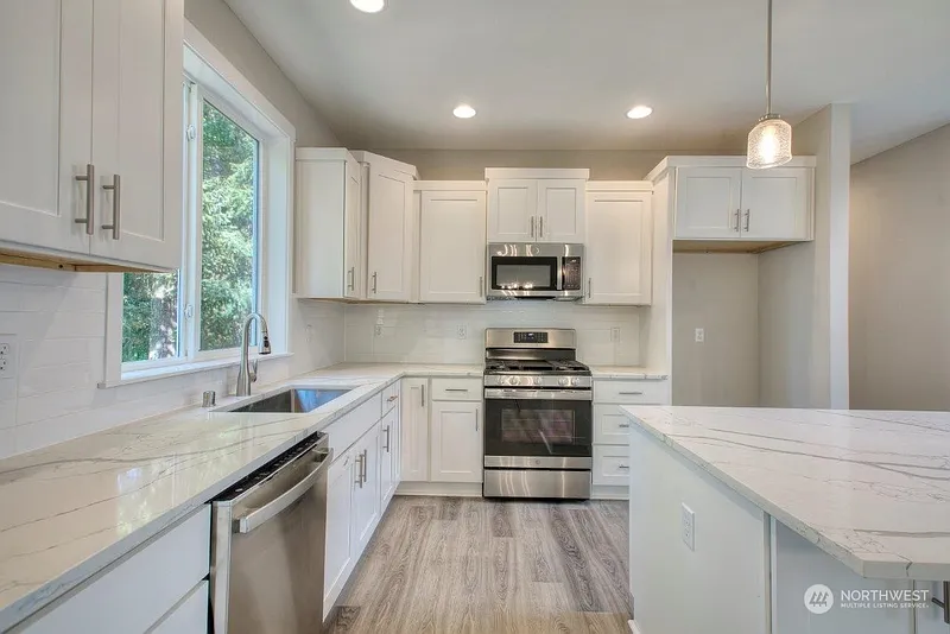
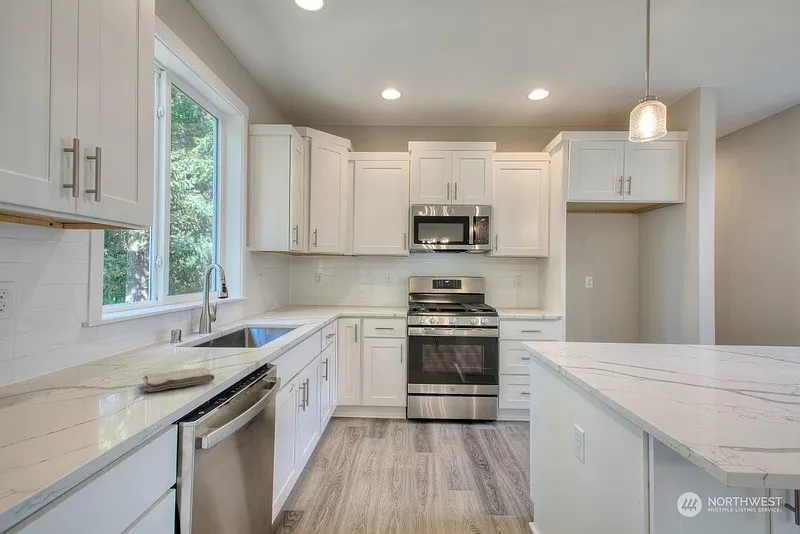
+ washcloth [141,367,216,393]
